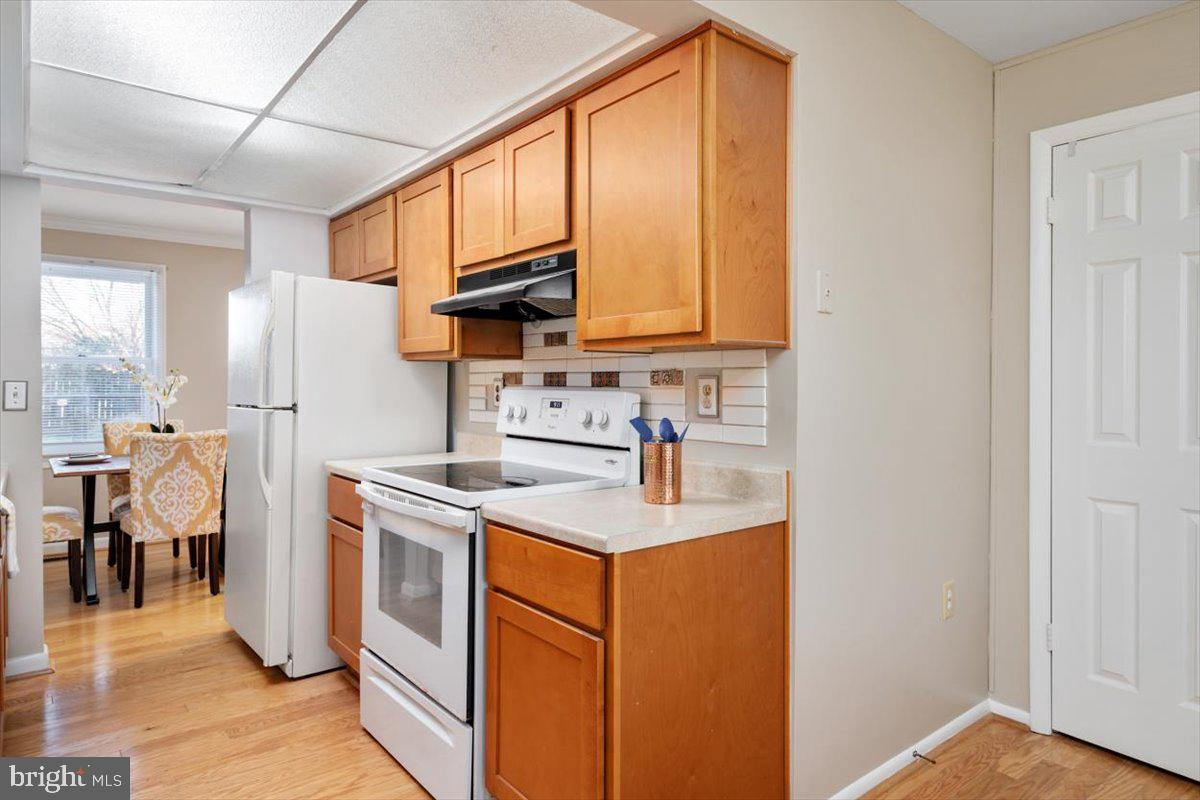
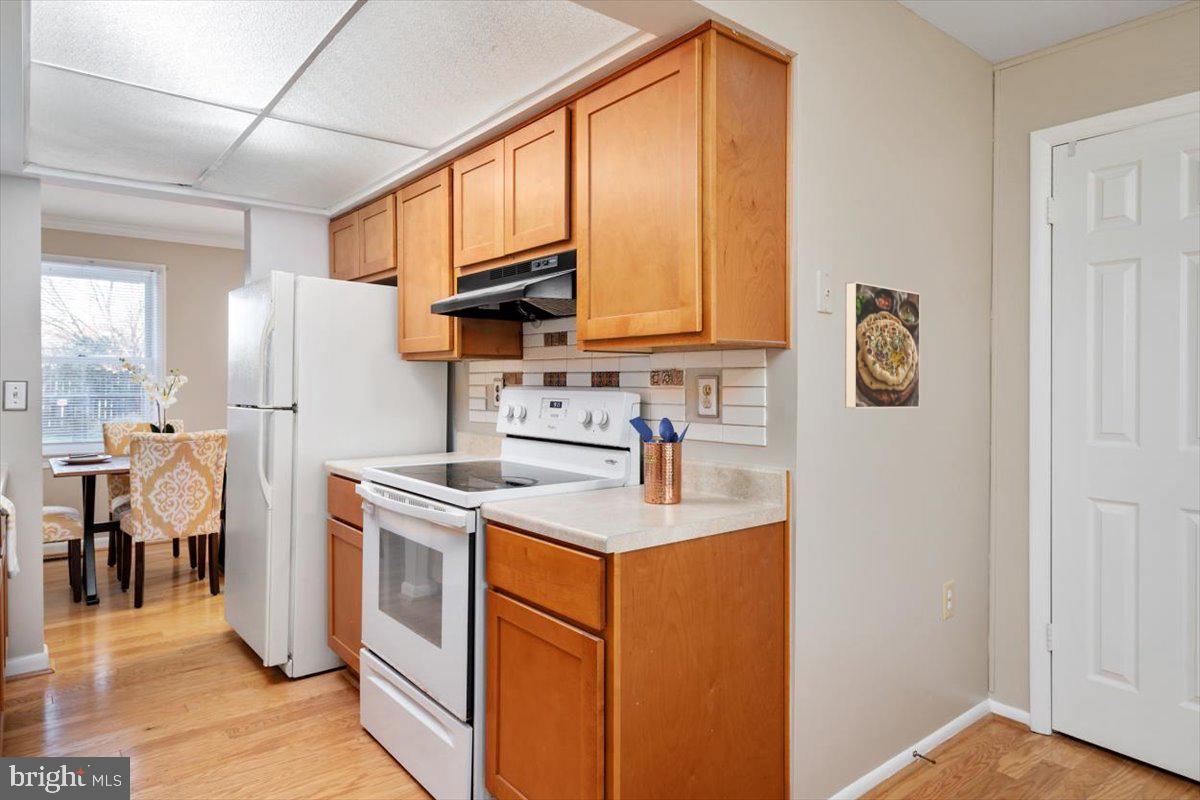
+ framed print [844,281,921,410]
